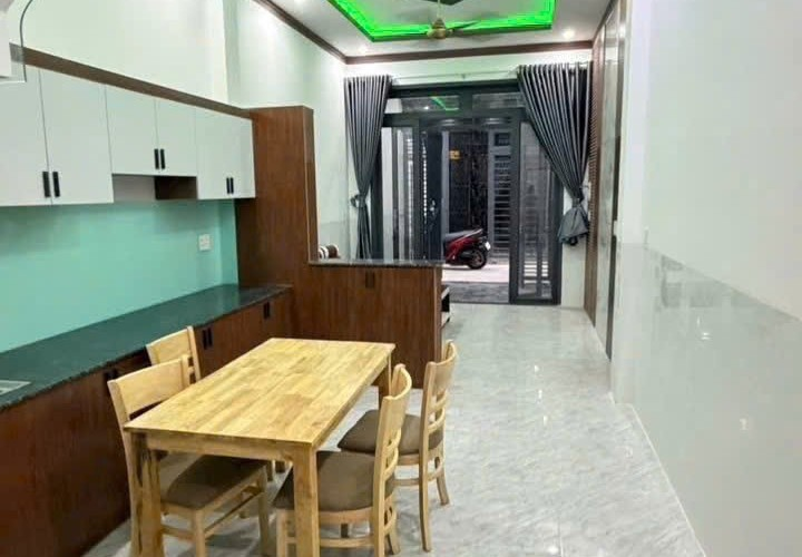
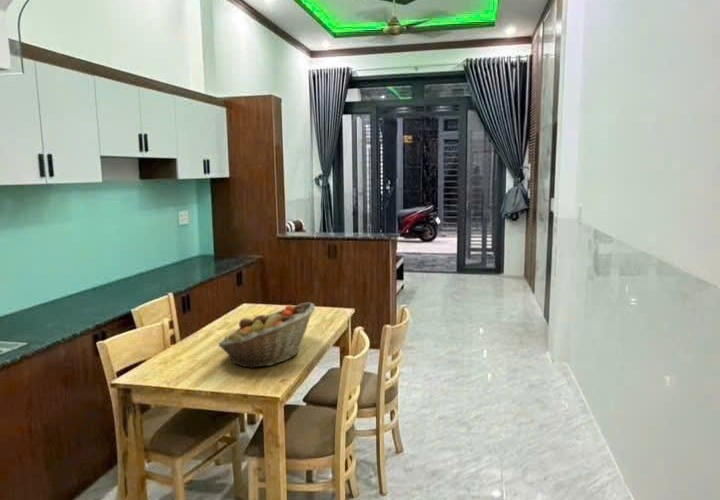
+ fruit basket [217,302,316,369]
